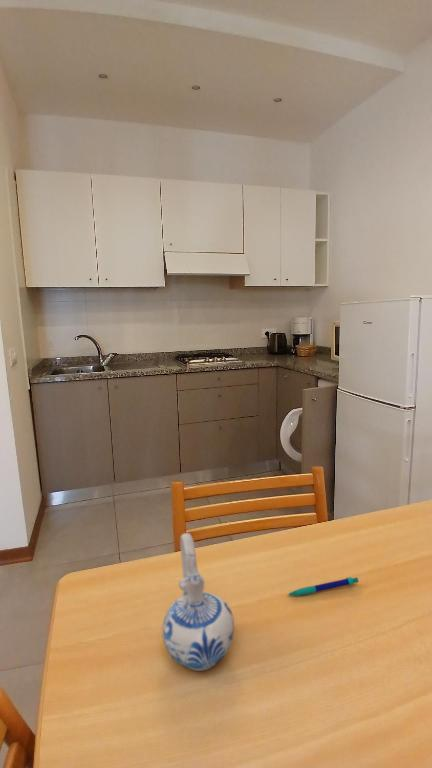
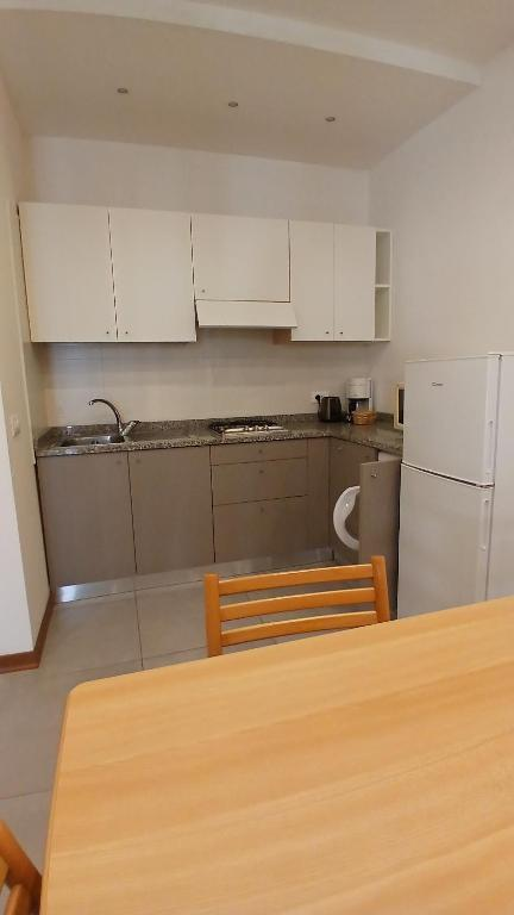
- pen [287,576,359,597]
- ceramic pitcher [161,532,235,672]
